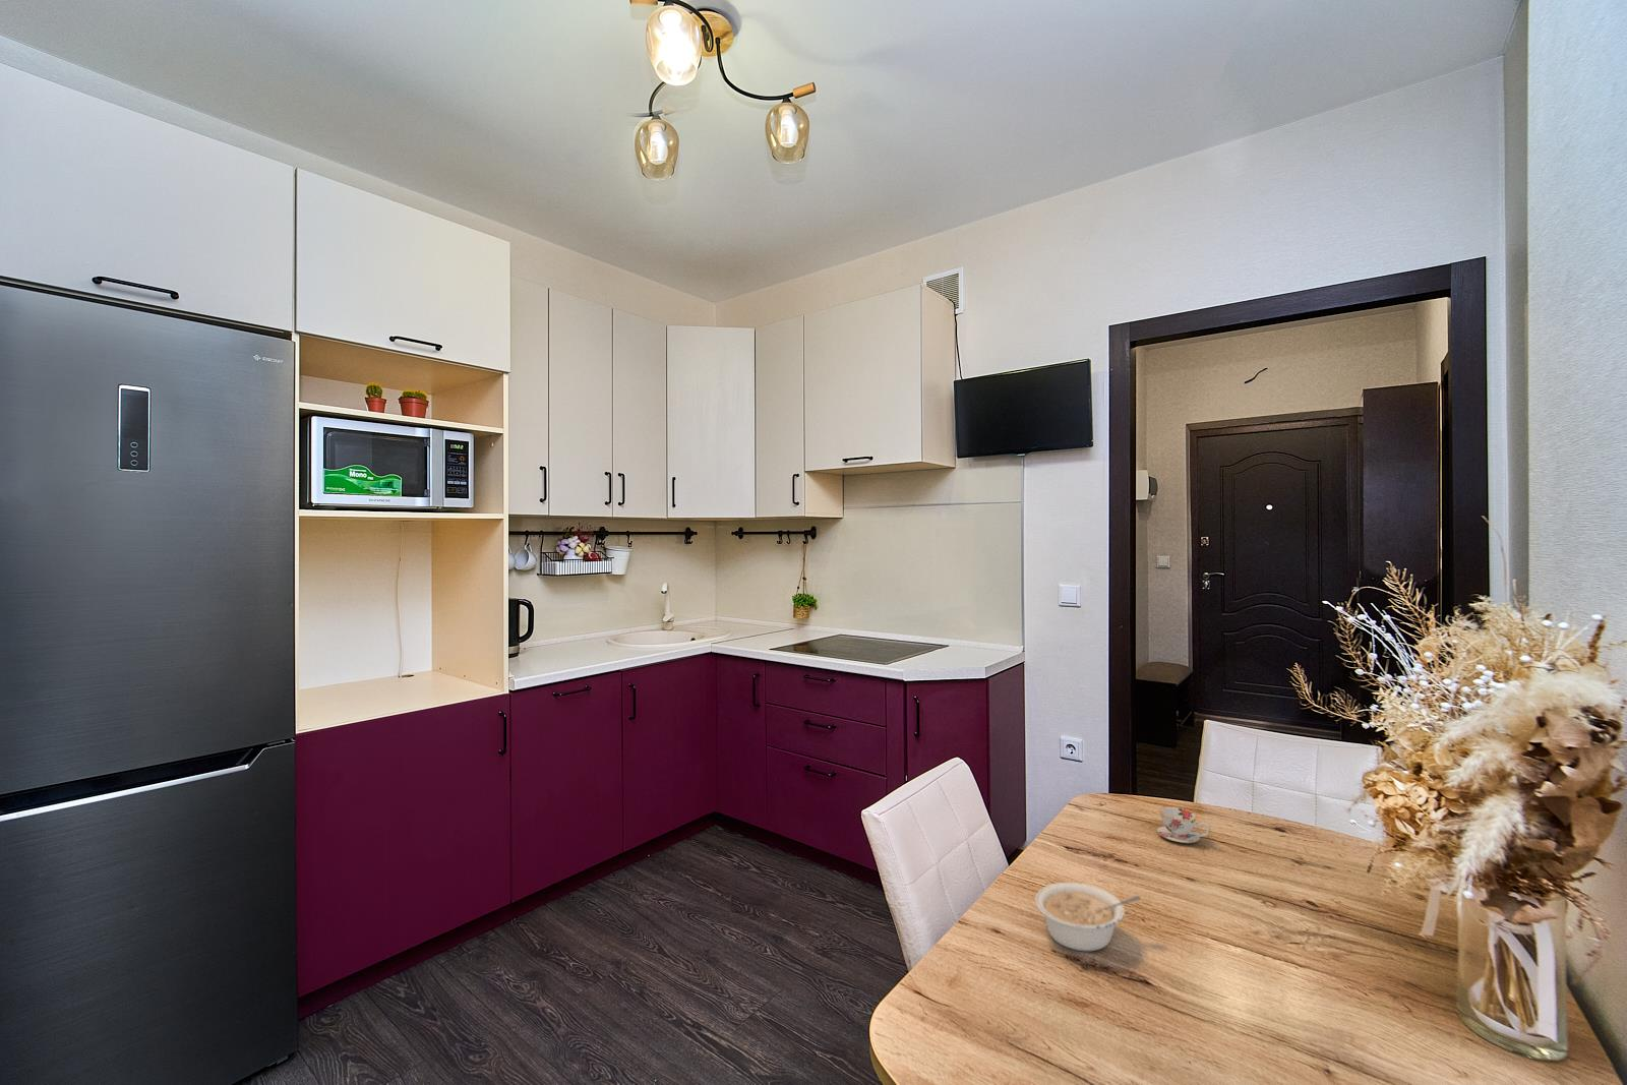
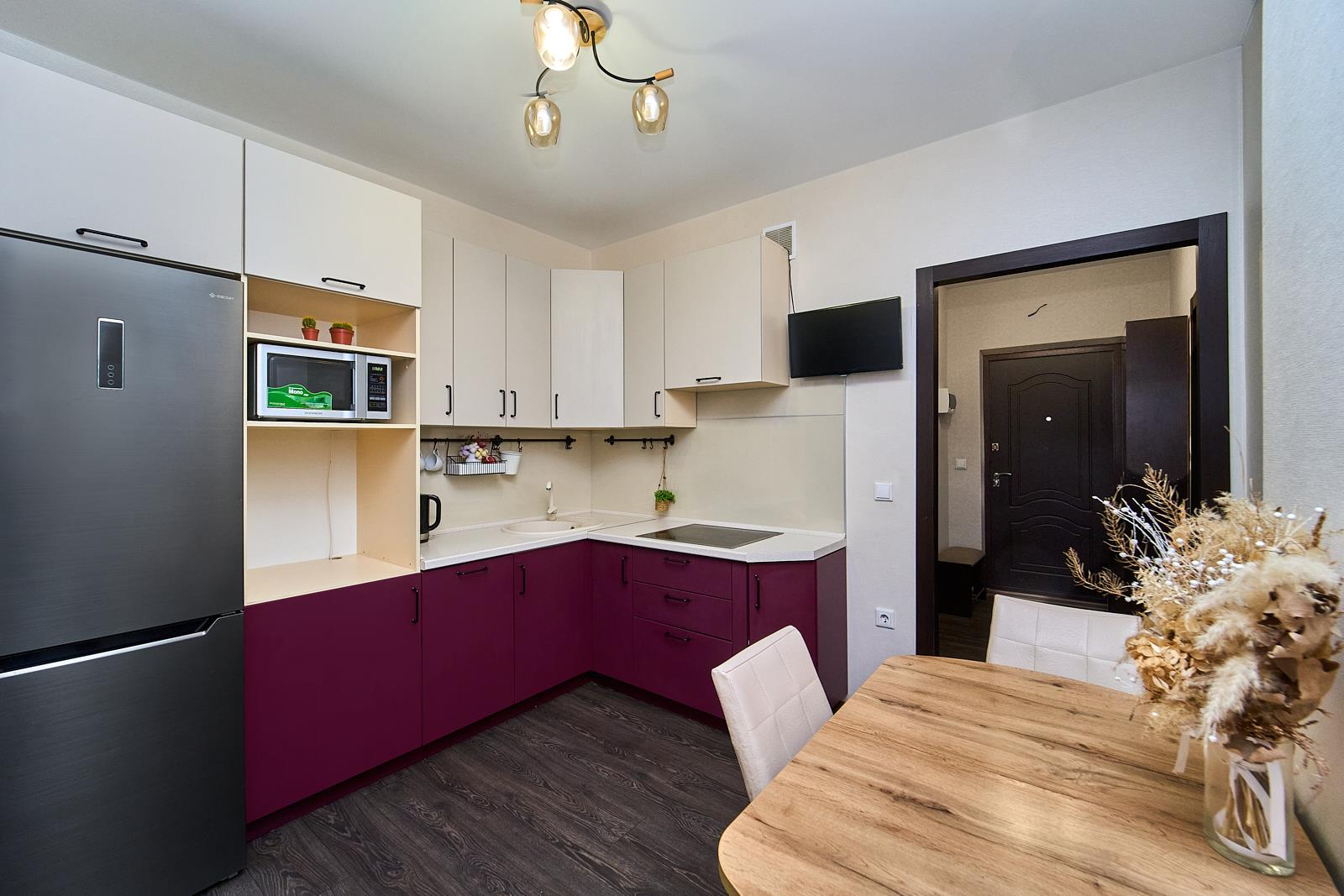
- legume [1034,882,1142,952]
- teacup [1156,805,1211,844]
